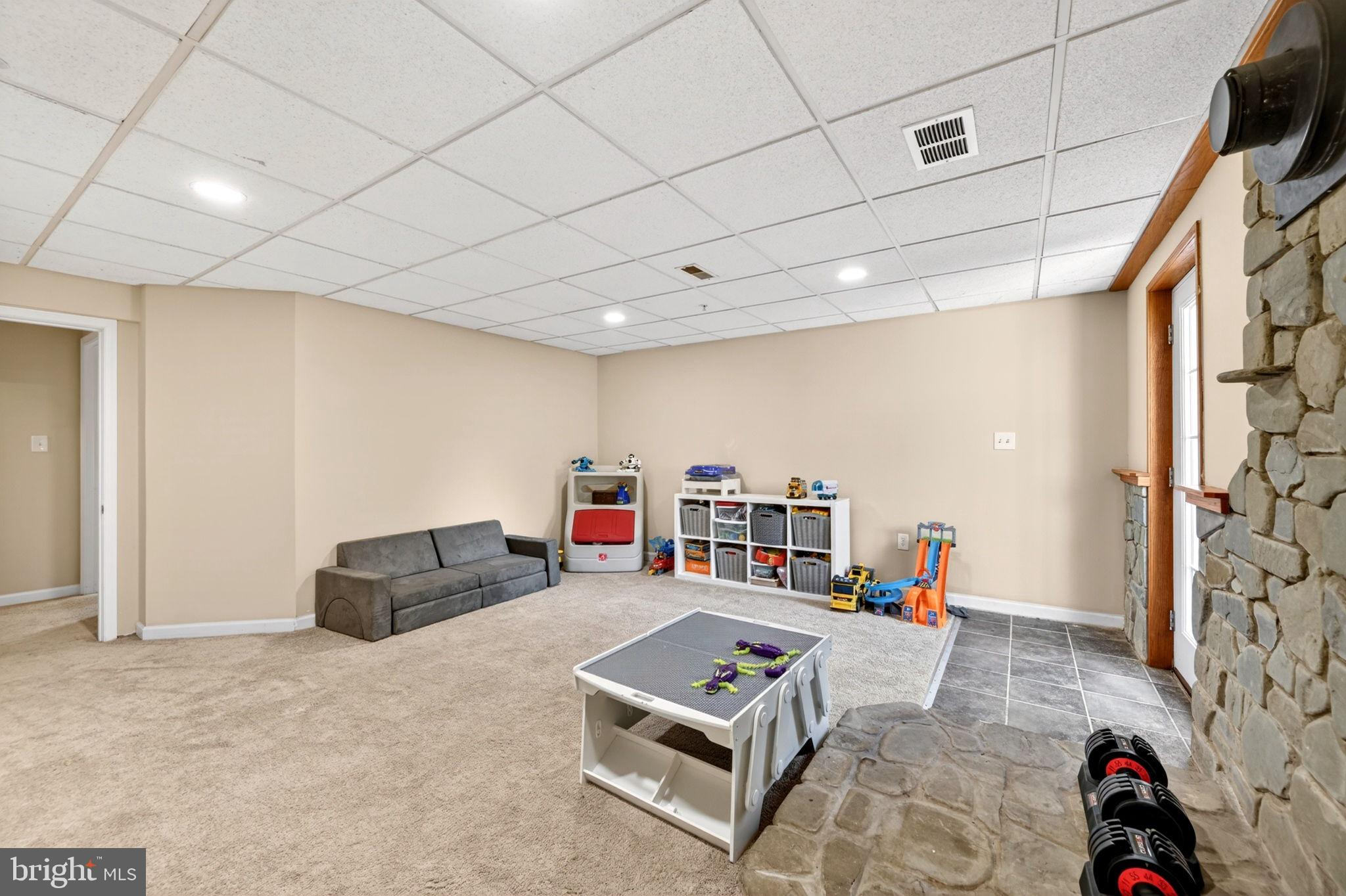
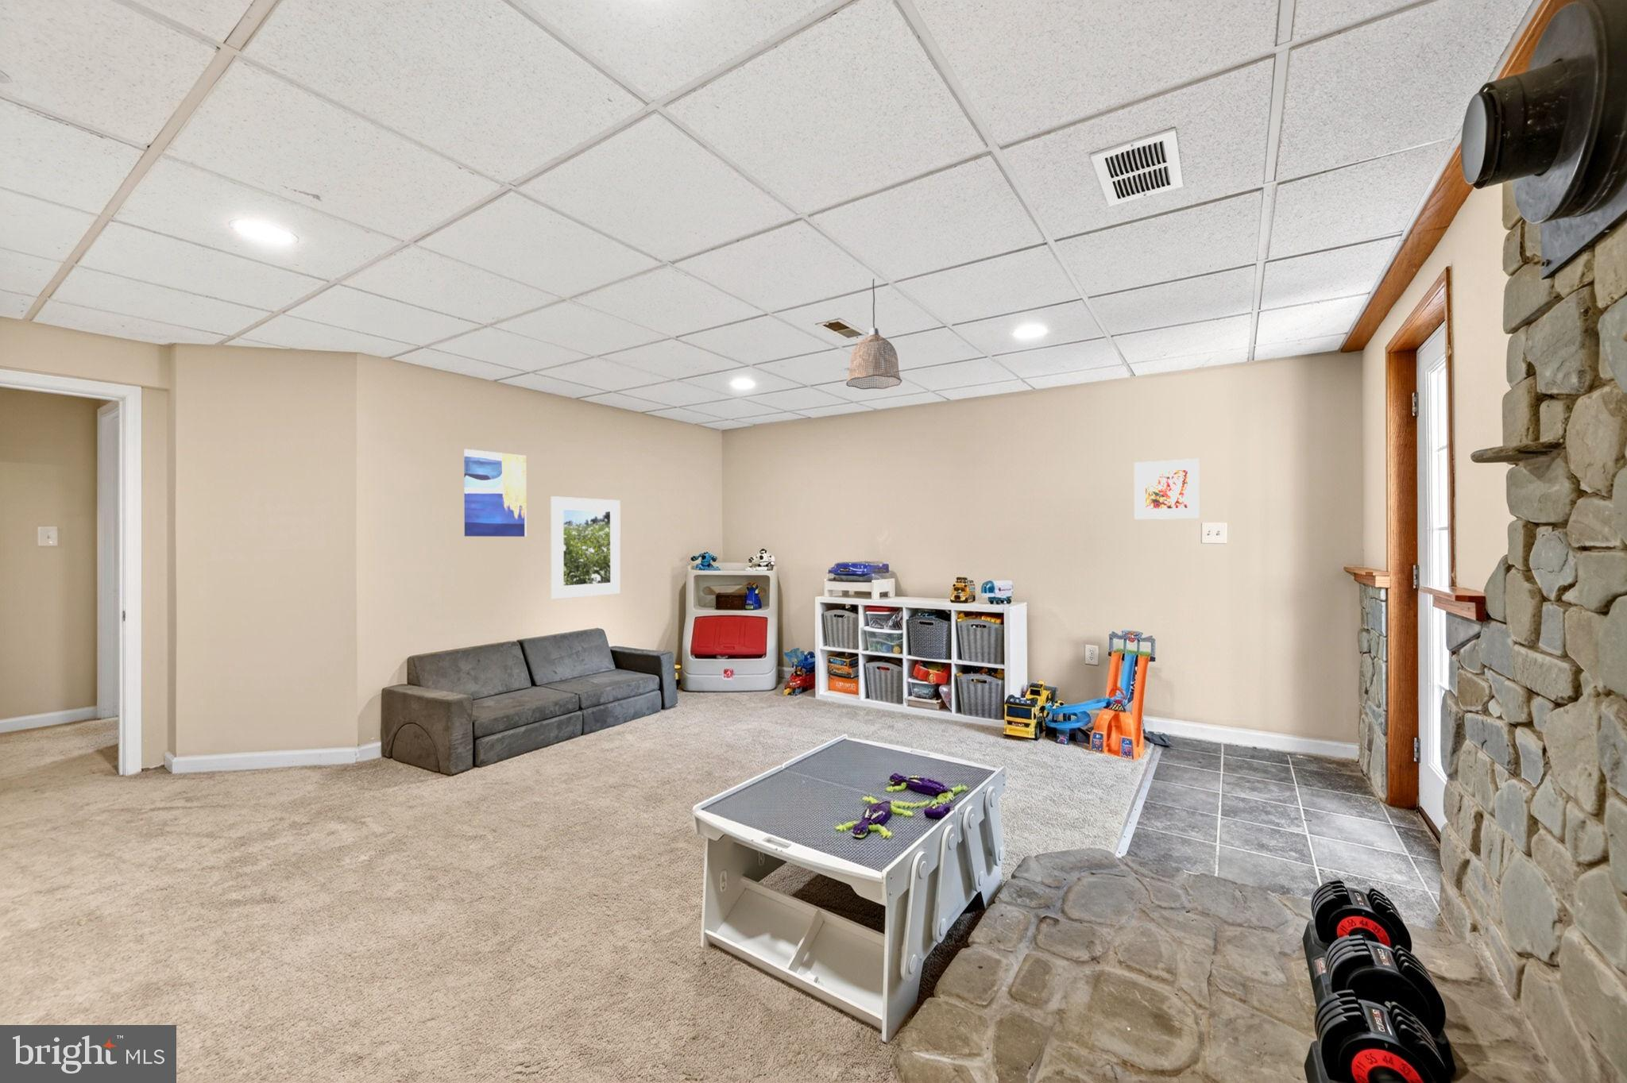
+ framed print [550,496,621,600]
+ pendant lamp [845,278,903,390]
+ wall art [463,448,527,538]
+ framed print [1134,458,1200,520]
